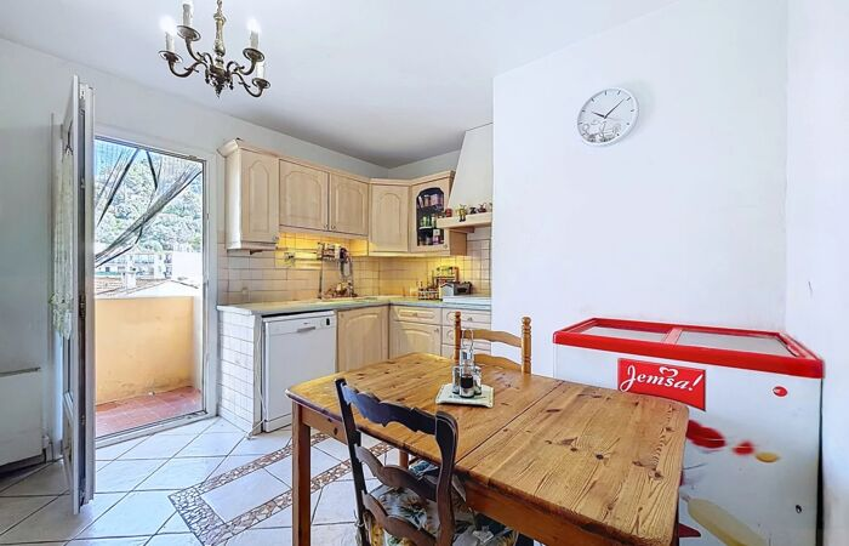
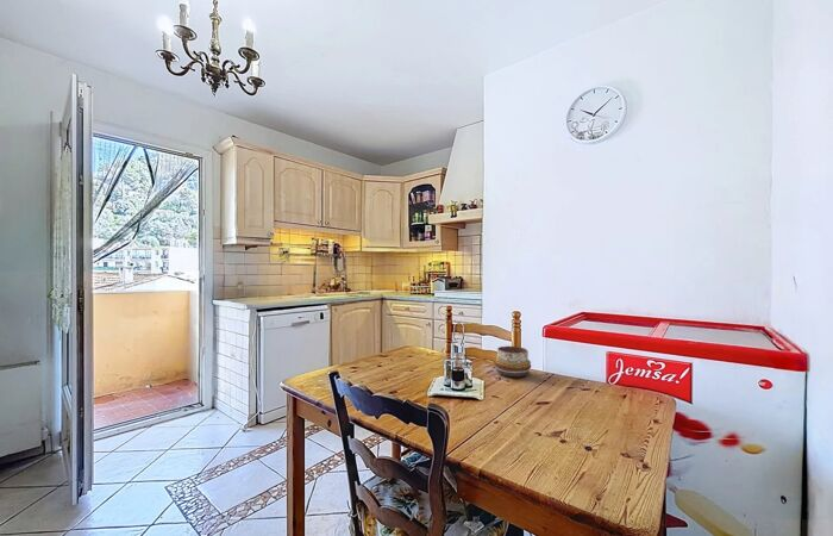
+ decorative bowl [493,345,532,378]
